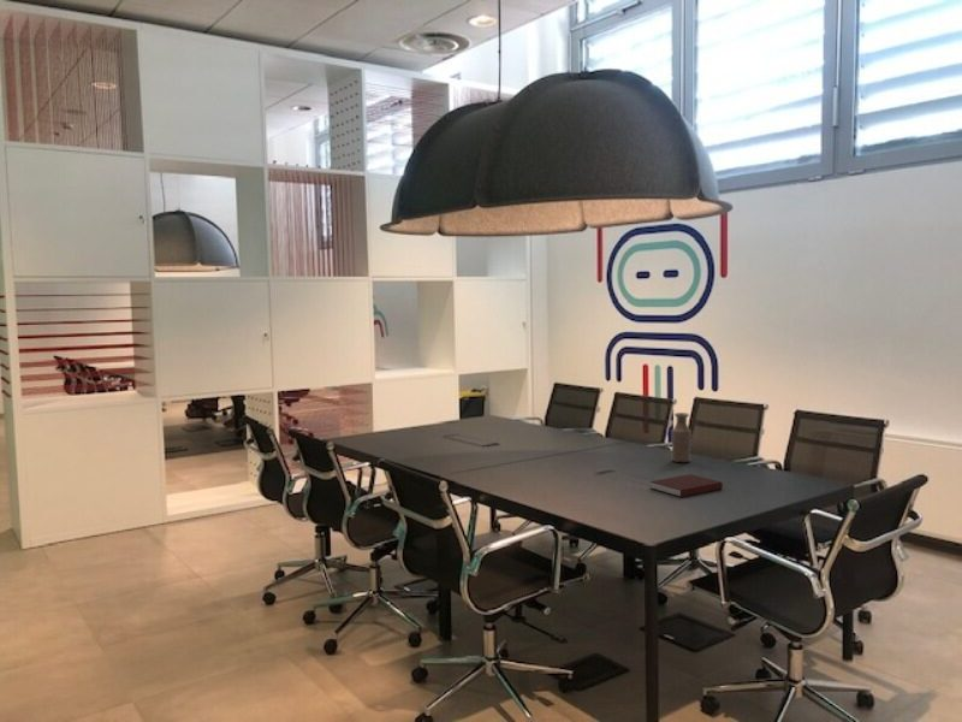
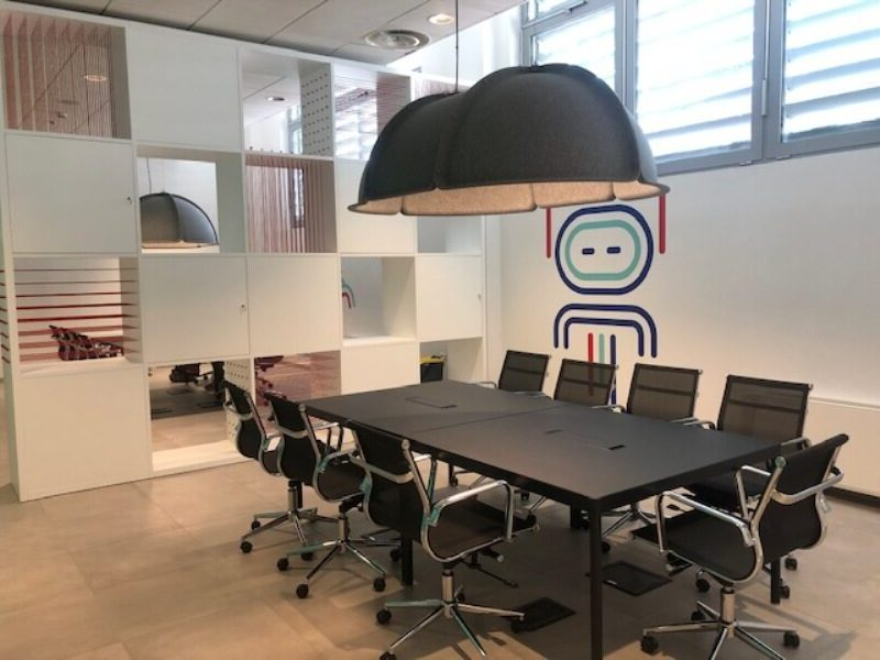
- notebook [649,473,724,498]
- bottle [671,412,693,463]
